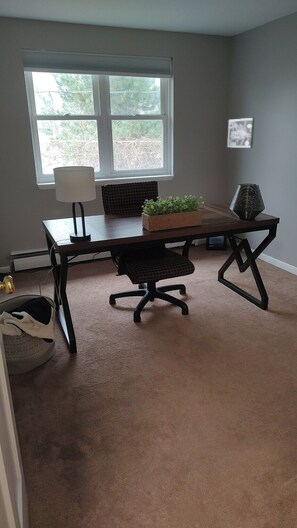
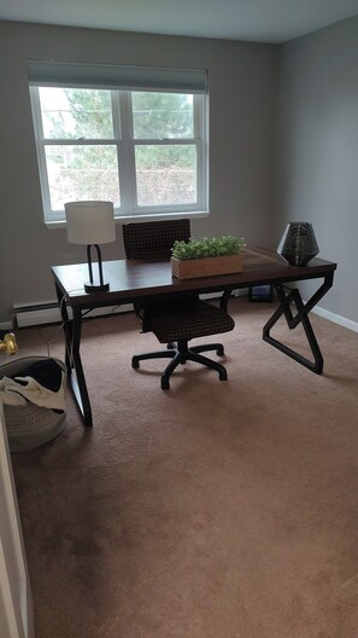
- wall art [226,116,255,149]
